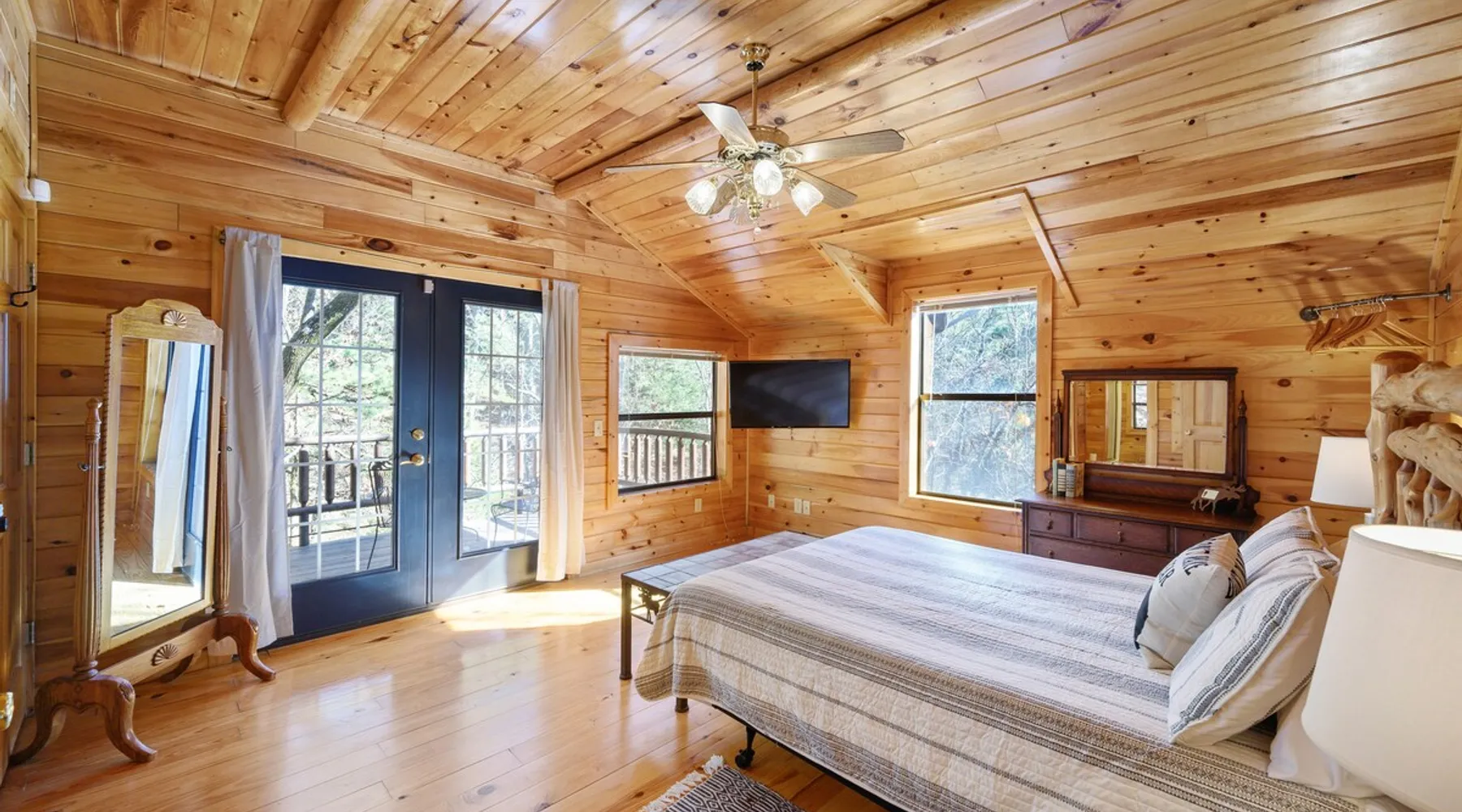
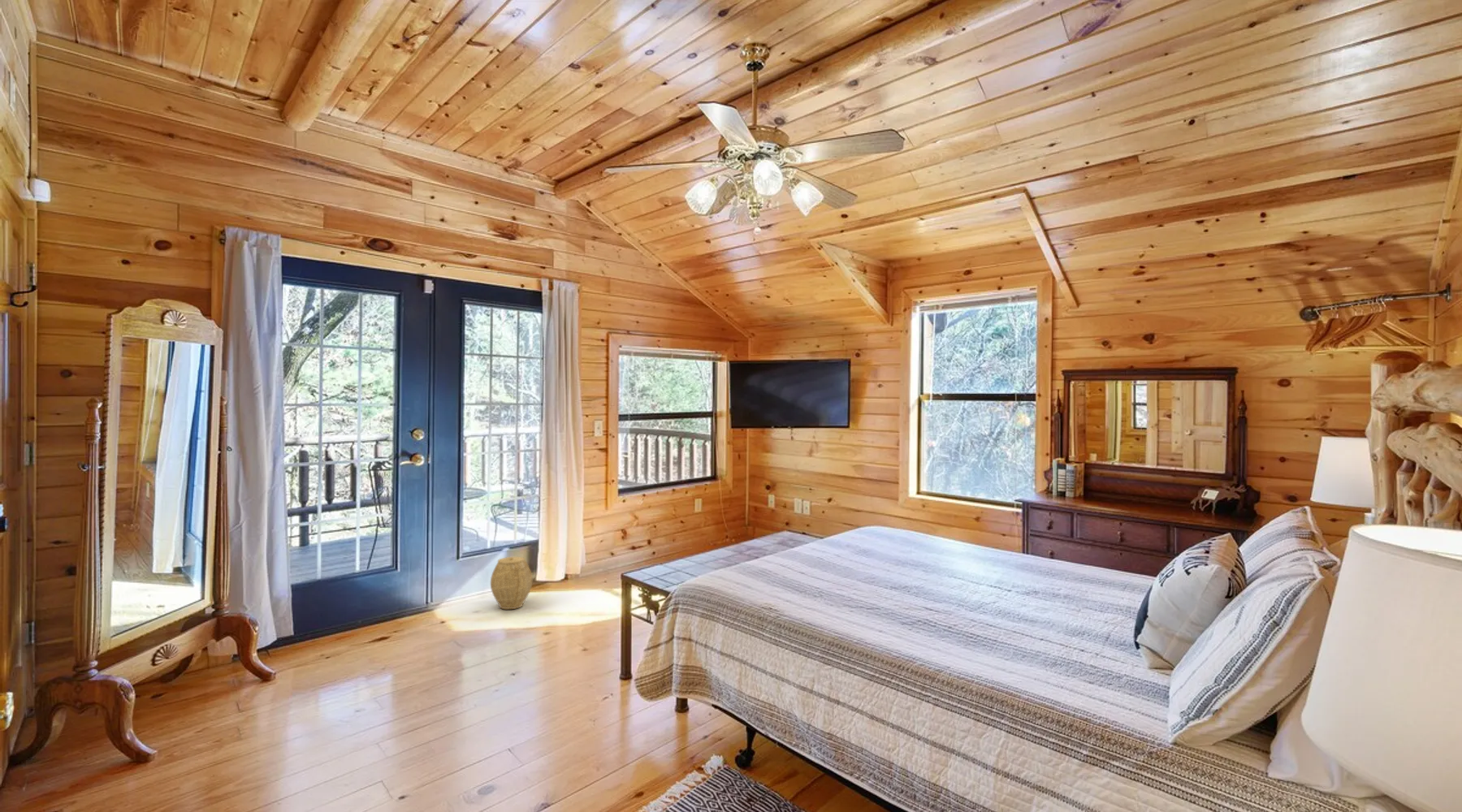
+ woven basket [490,556,533,610]
